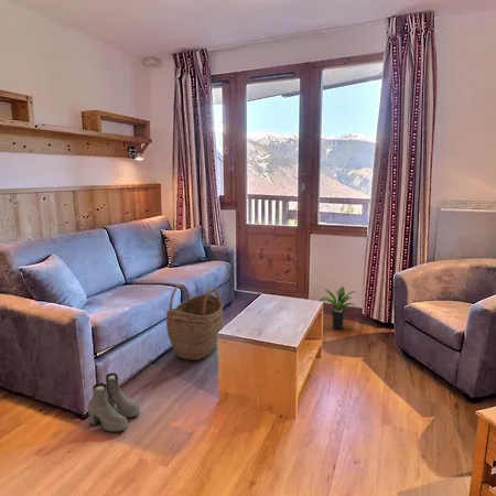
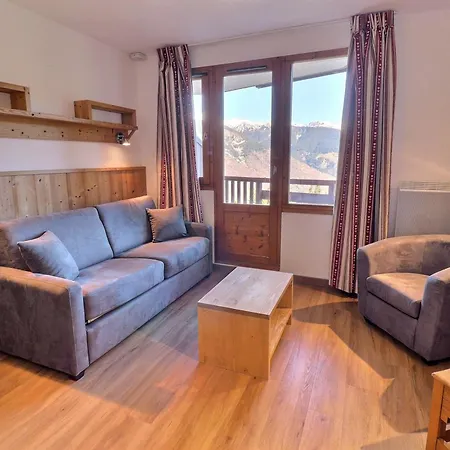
- potted plant [319,285,356,331]
- boots [87,371,141,433]
- woven basket [165,283,224,362]
